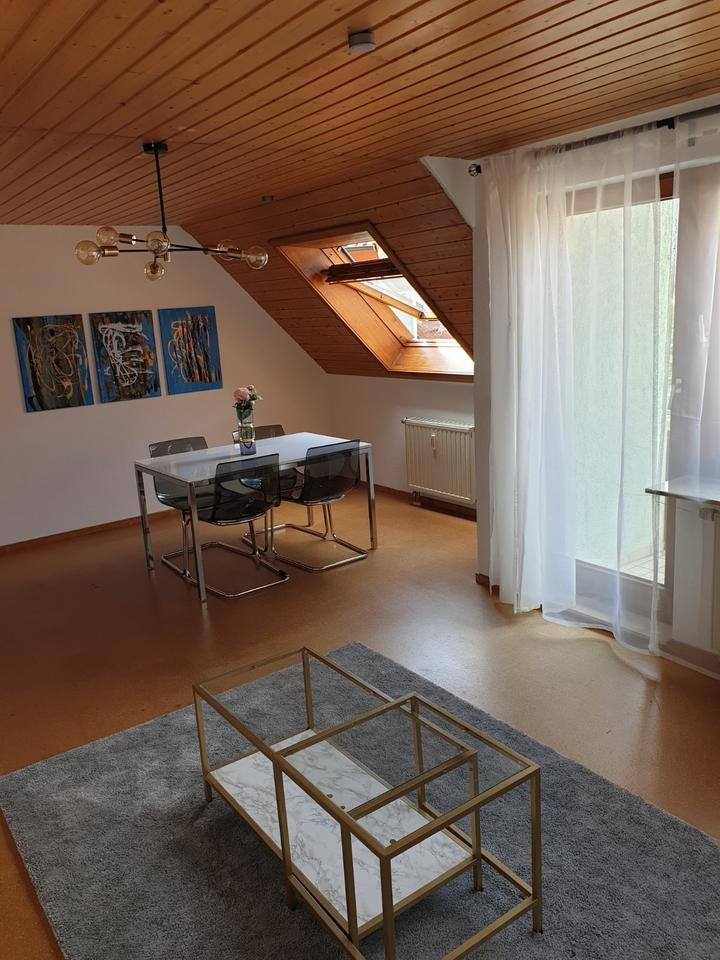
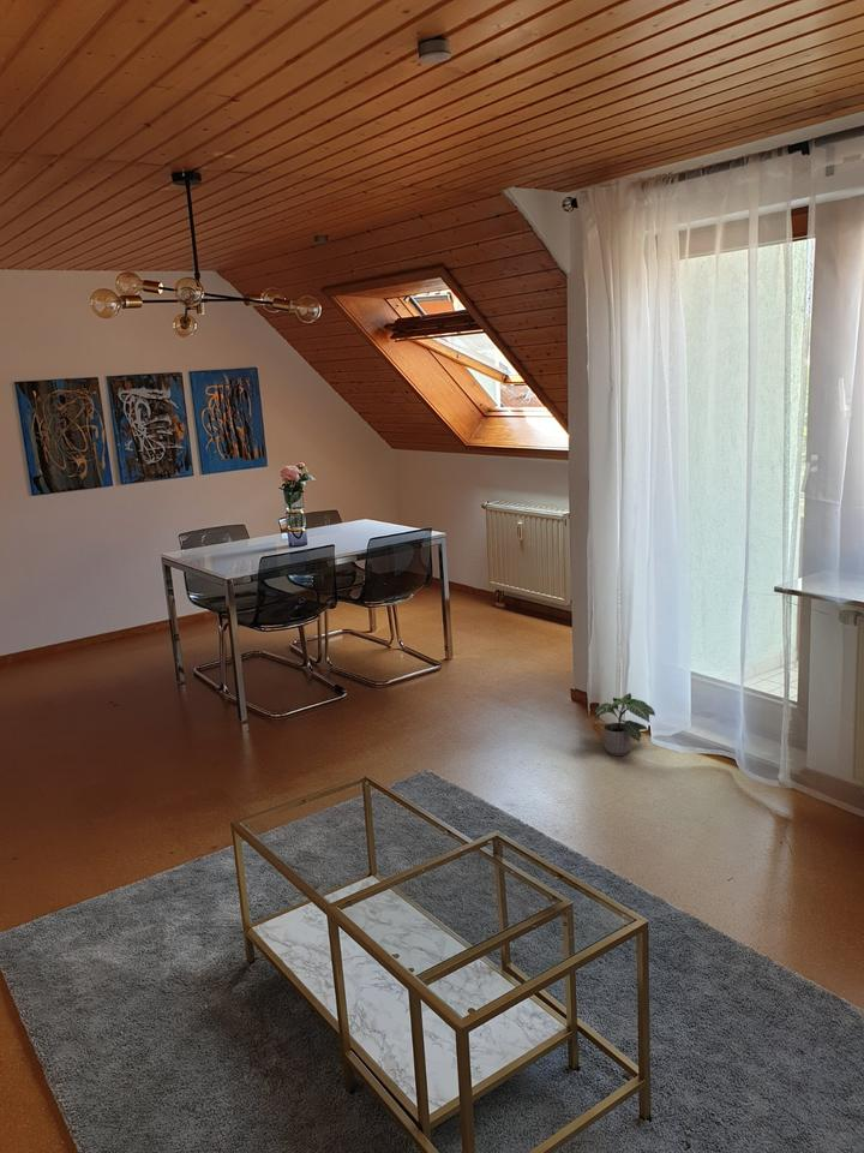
+ potted plant [594,692,656,757]
